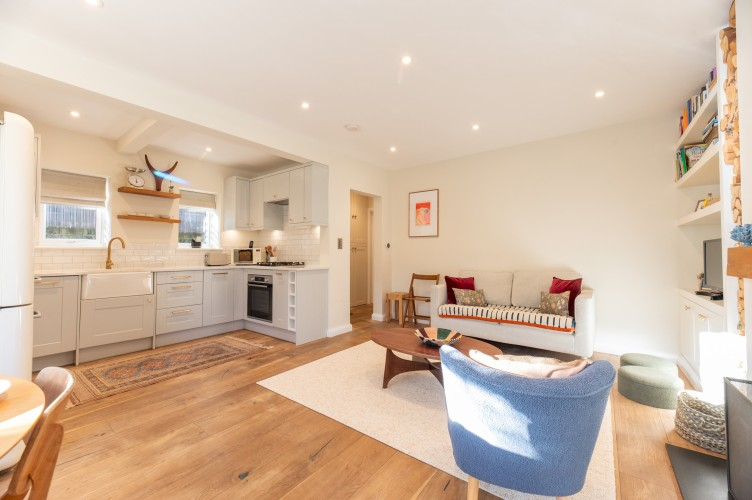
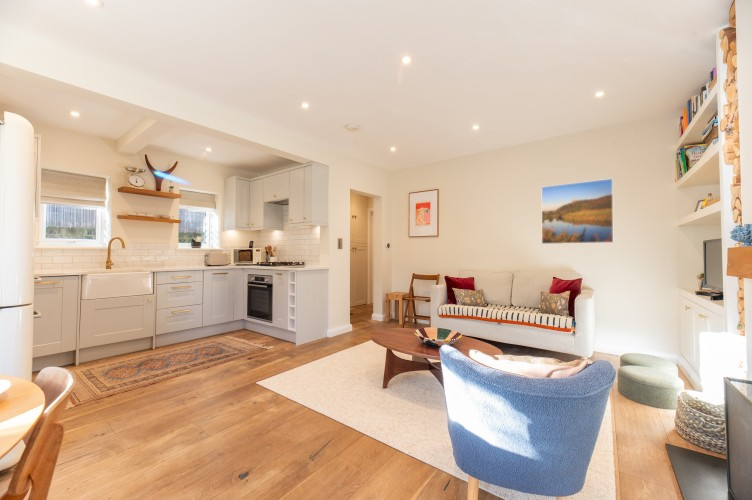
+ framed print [541,178,614,245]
